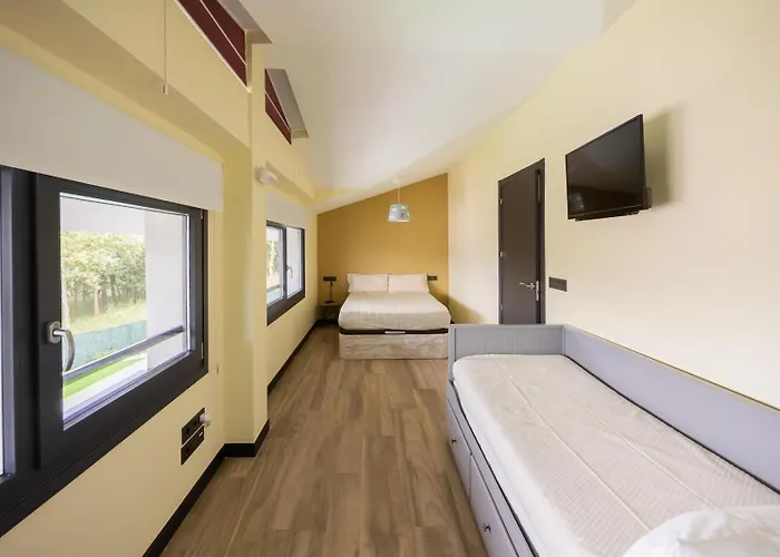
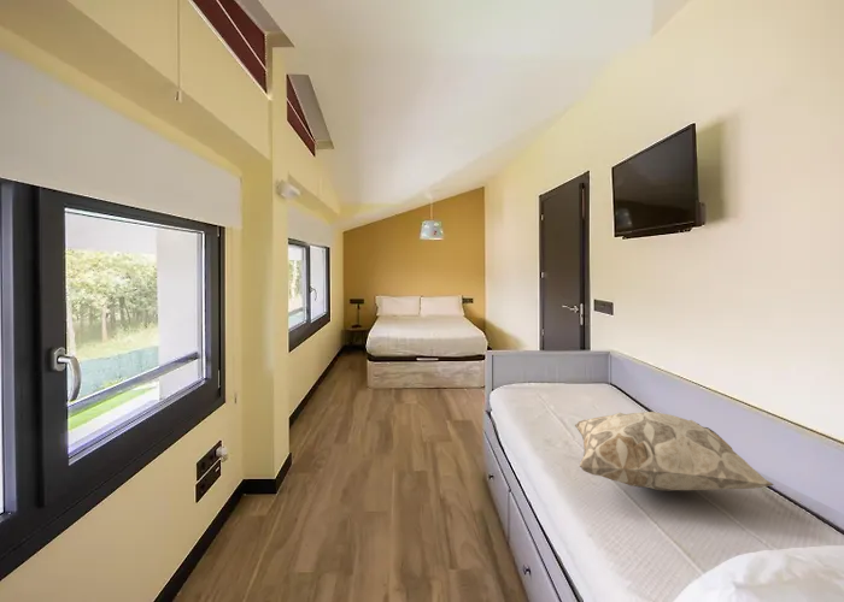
+ decorative pillow [574,411,774,492]
